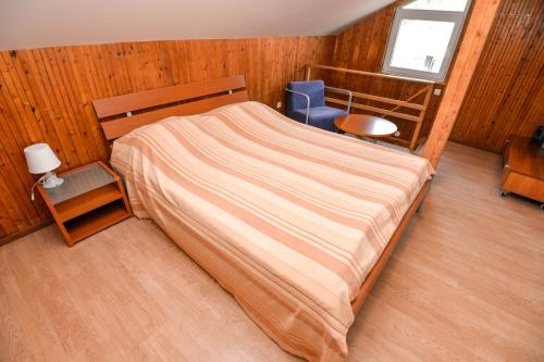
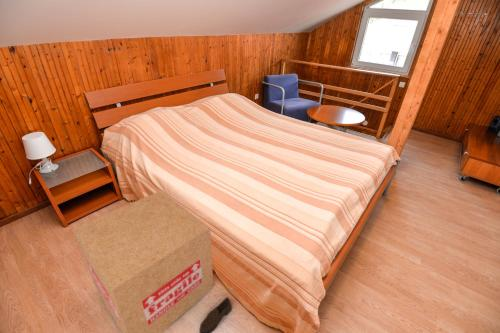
+ shoe [198,296,233,333]
+ cardboard box [71,189,214,333]
